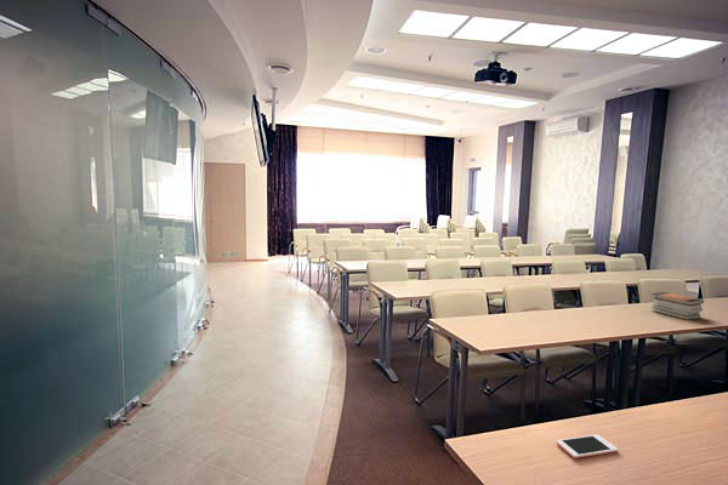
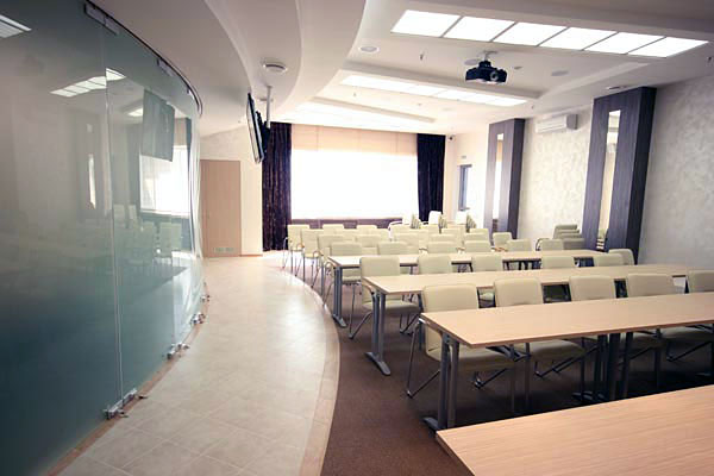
- cell phone [556,434,620,460]
- book stack [649,291,705,321]
